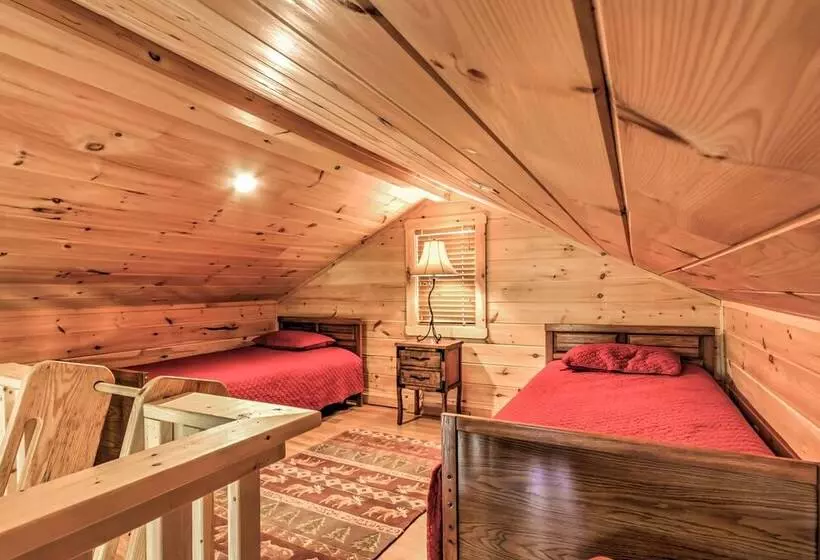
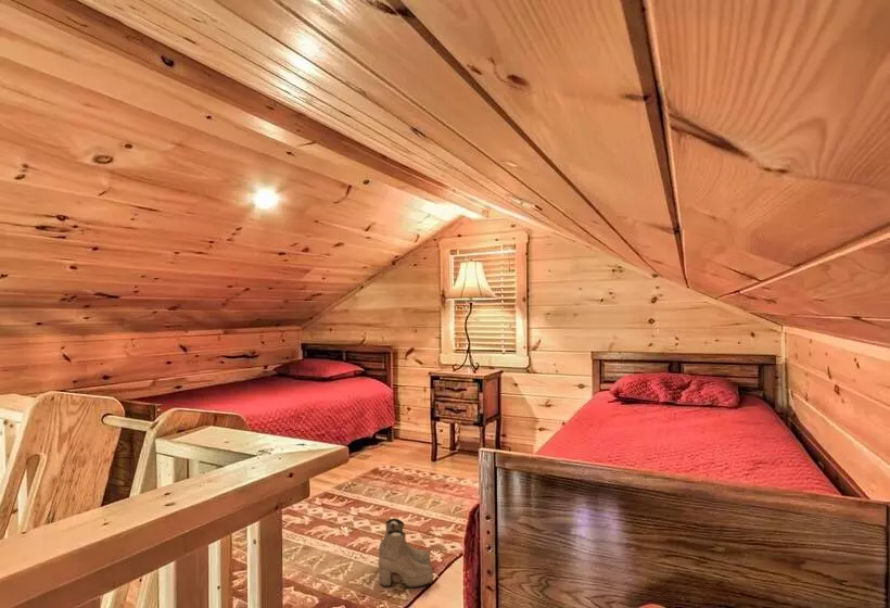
+ boots [378,518,434,588]
